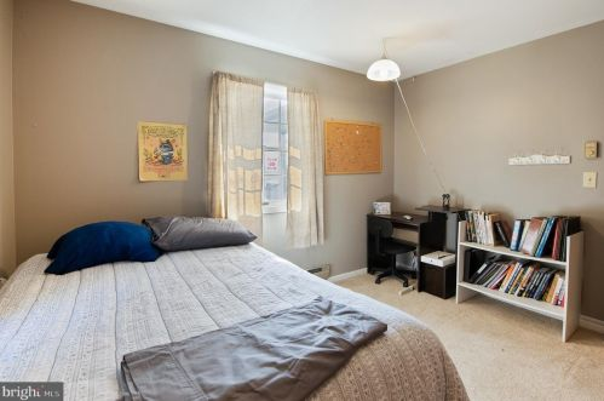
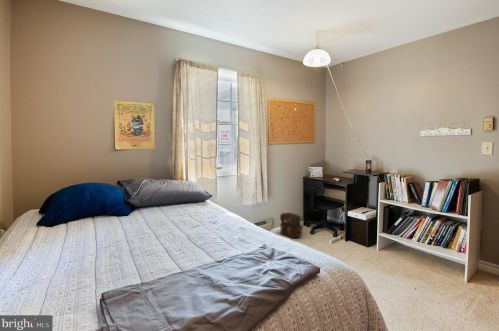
+ backpack [279,212,304,239]
